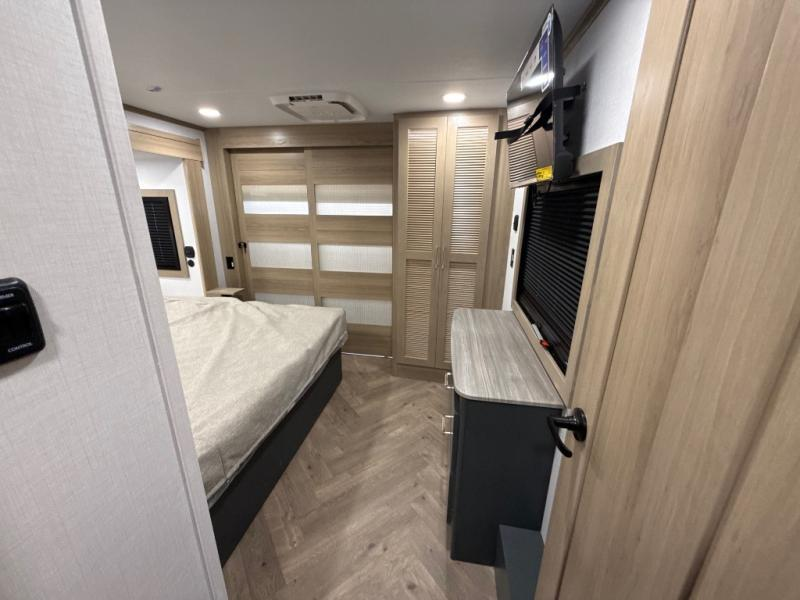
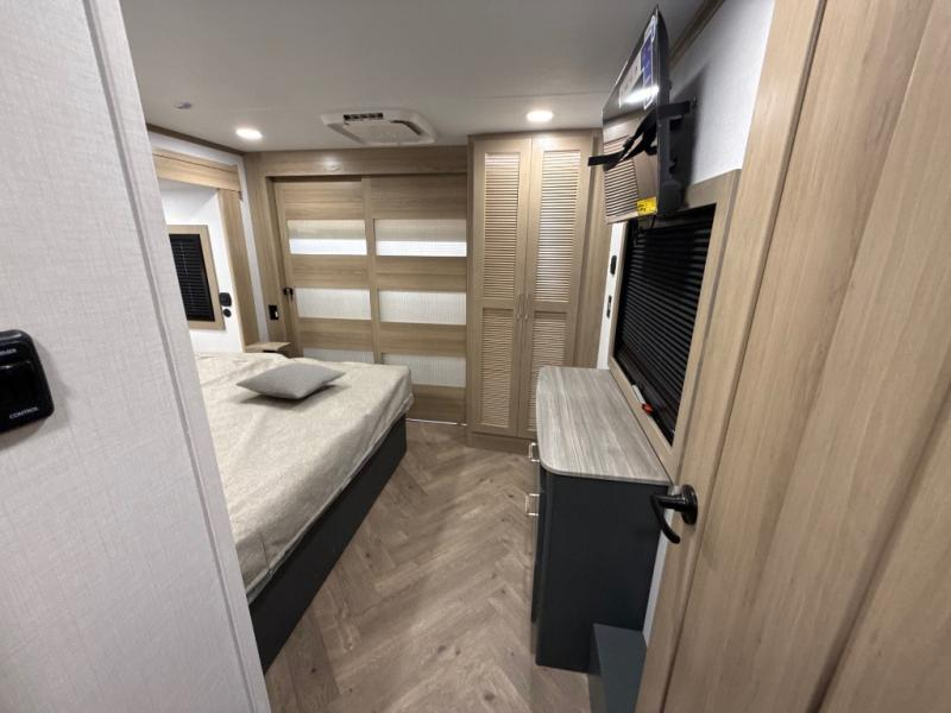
+ pillow [234,361,348,399]
